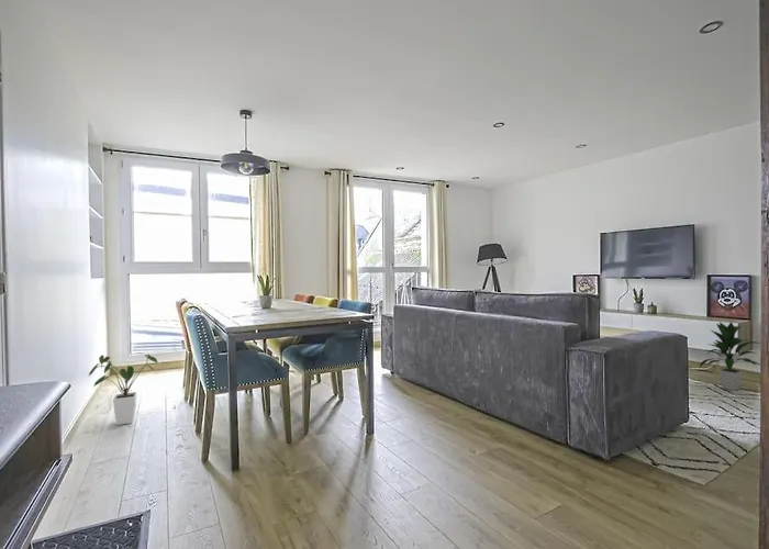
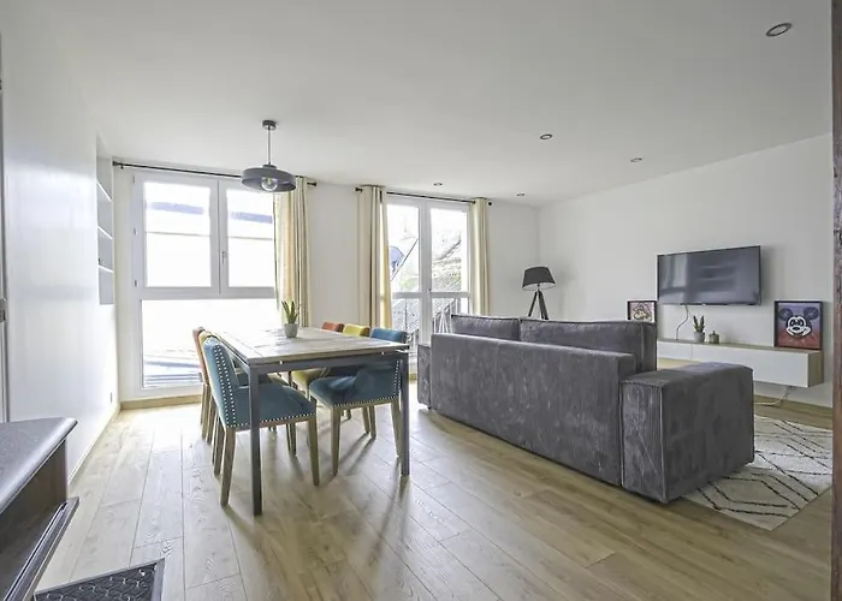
- indoor plant [699,321,760,392]
- house plant [88,354,158,426]
